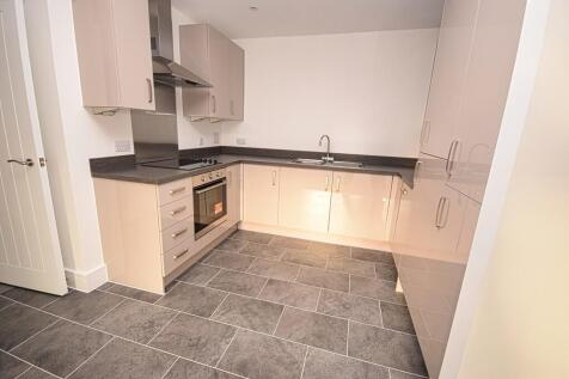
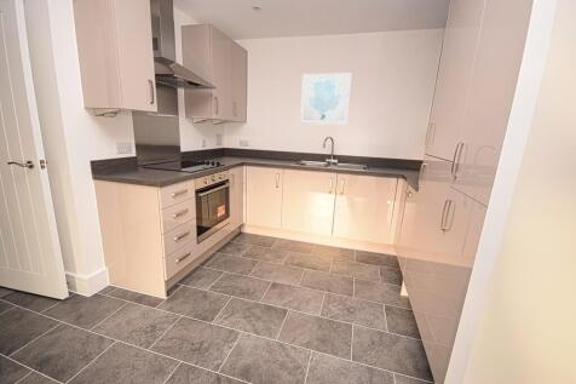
+ wall art [299,73,352,126]
